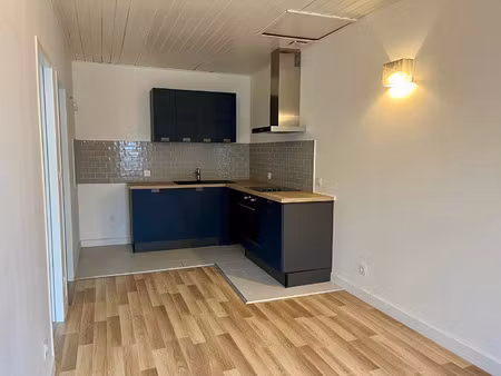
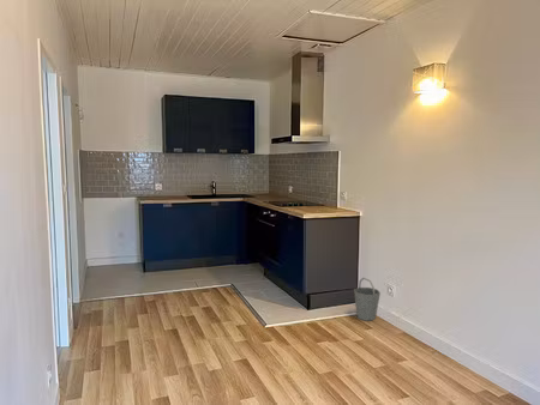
+ bucket [353,277,382,321]
